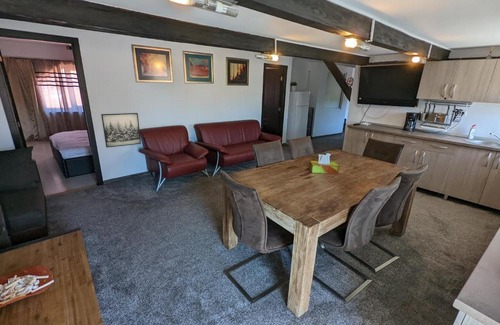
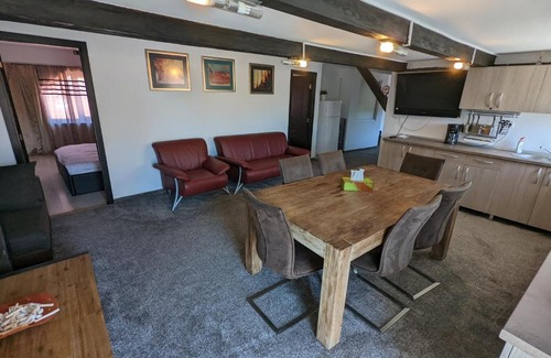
- wall art [100,112,142,149]
